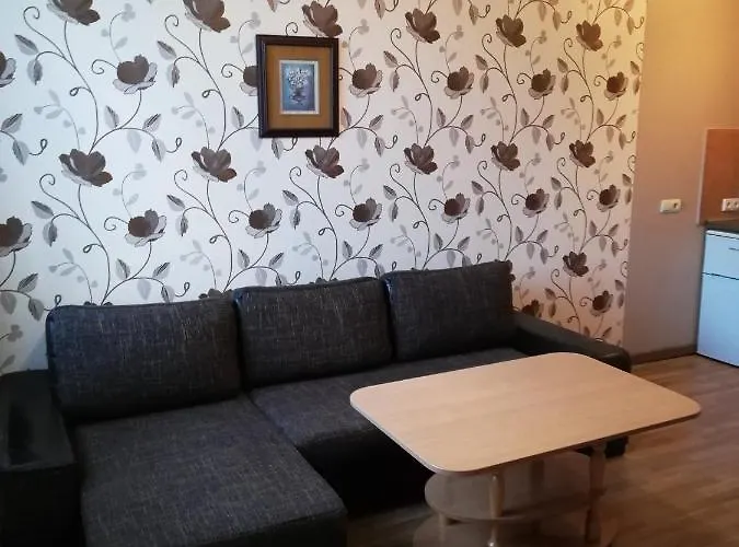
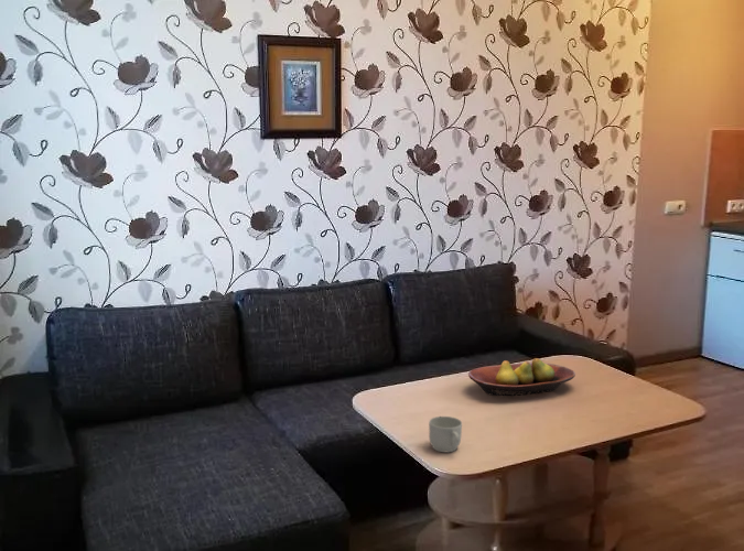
+ mug [428,415,463,453]
+ fruit bowl [467,357,576,397]
